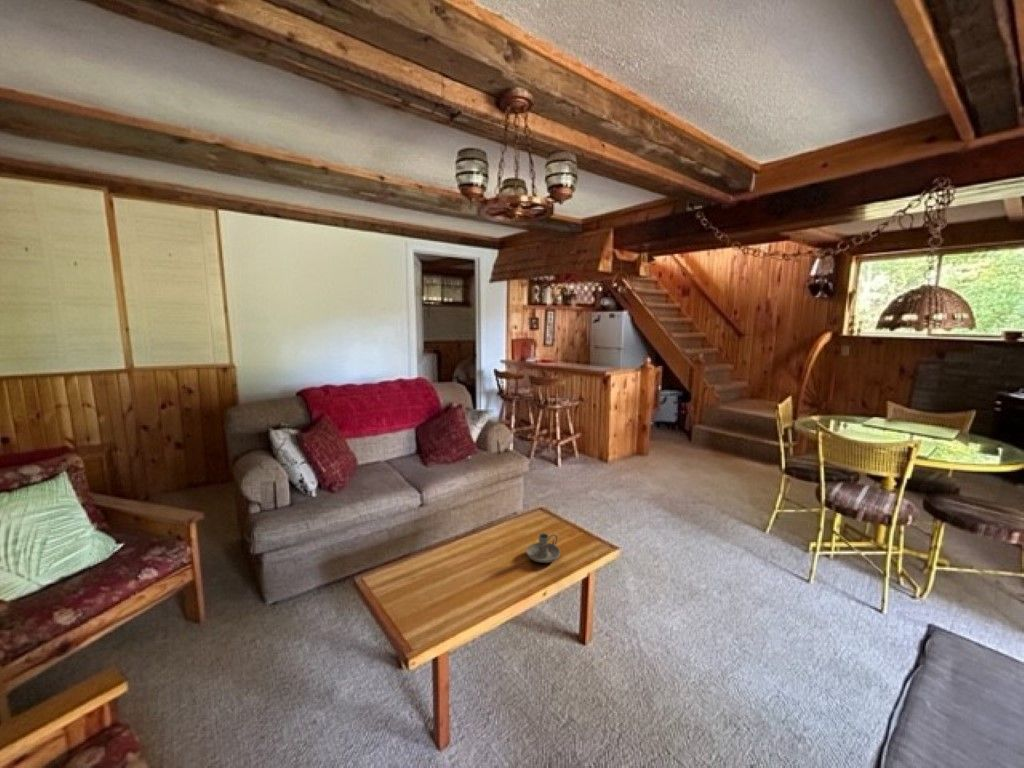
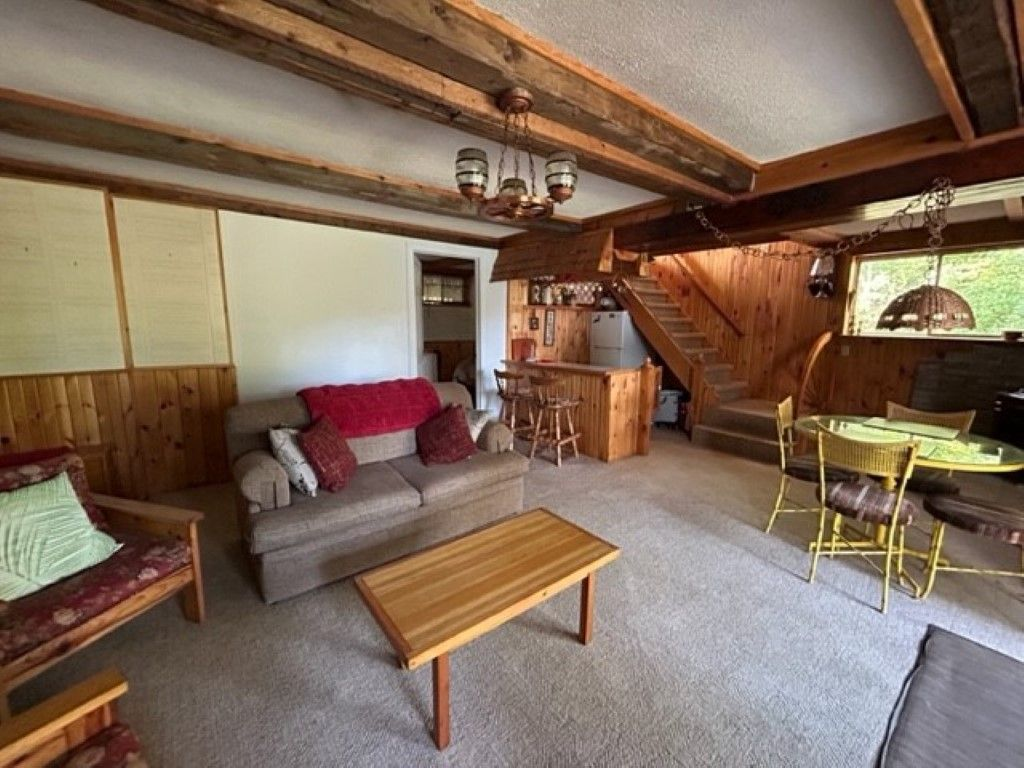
- candle holder [525,532,561,564]
